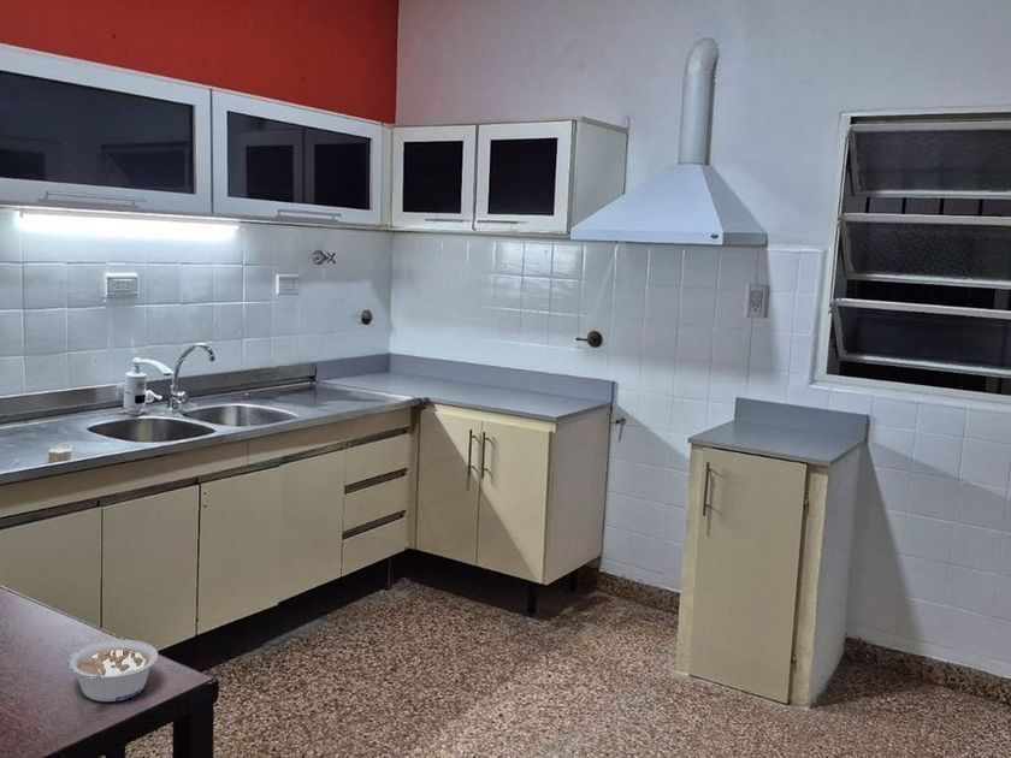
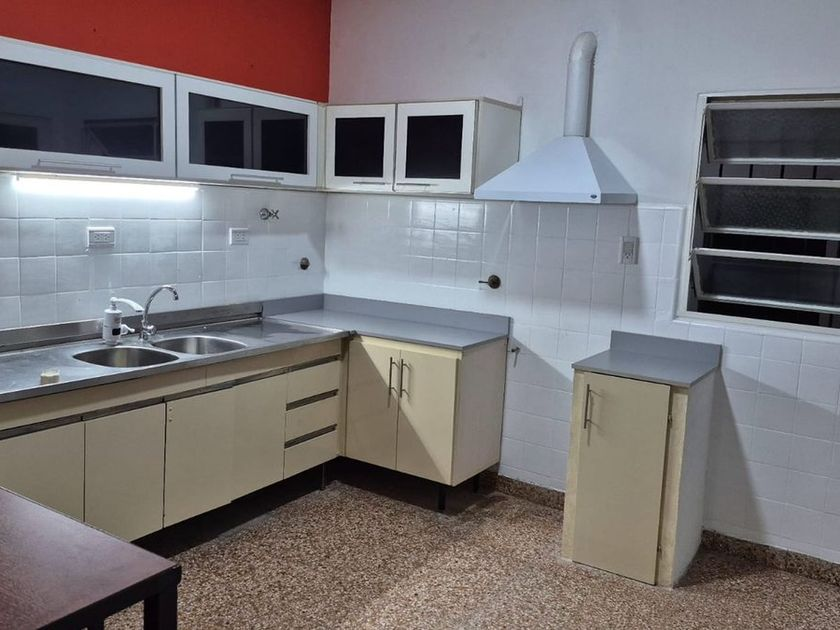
- legume [66,639,159,703]
